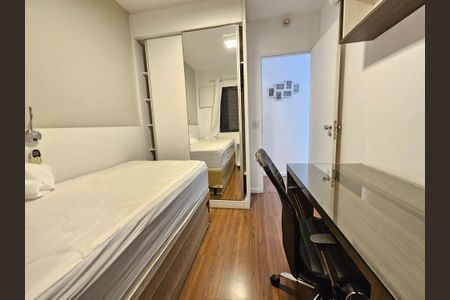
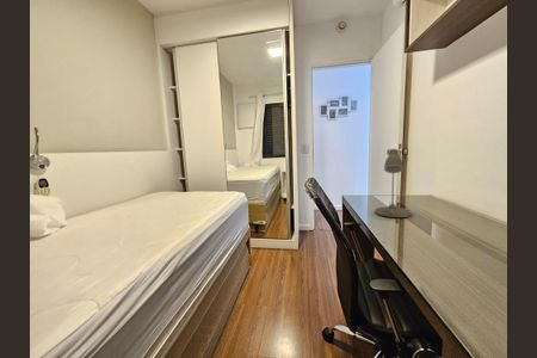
+ desk lamp [374,148,413,218]
